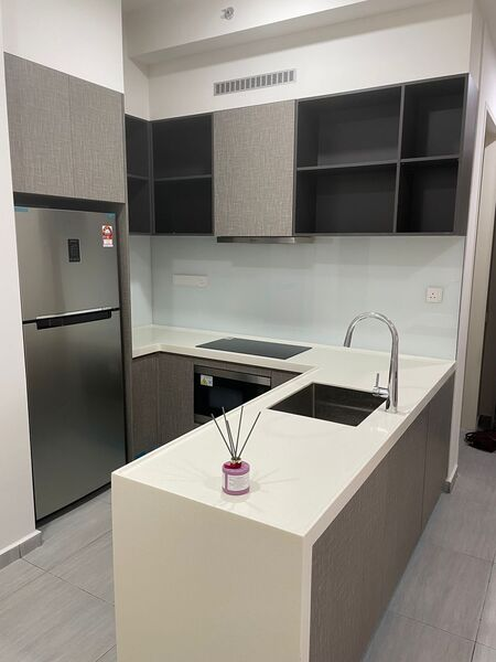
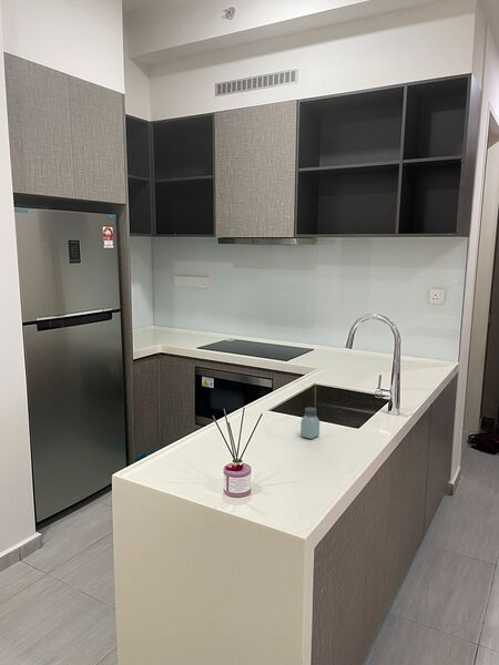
+ saltshaker [299,407,320,440]
